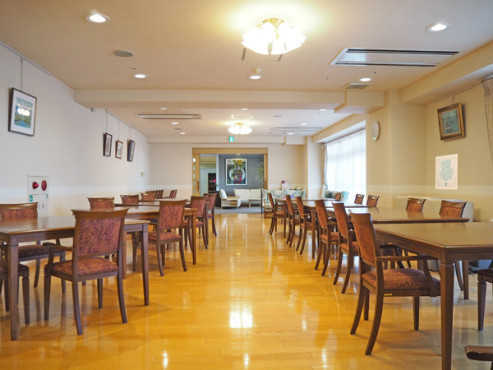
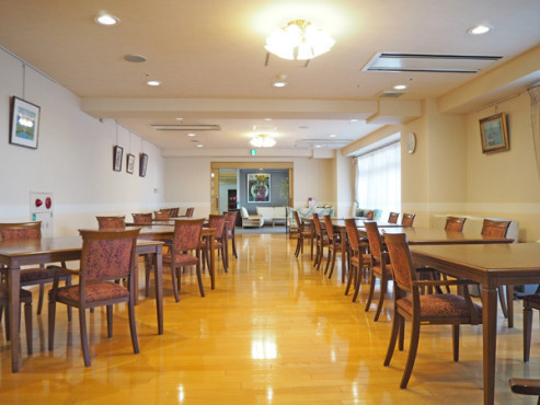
- wall art [435,153,459,190]
